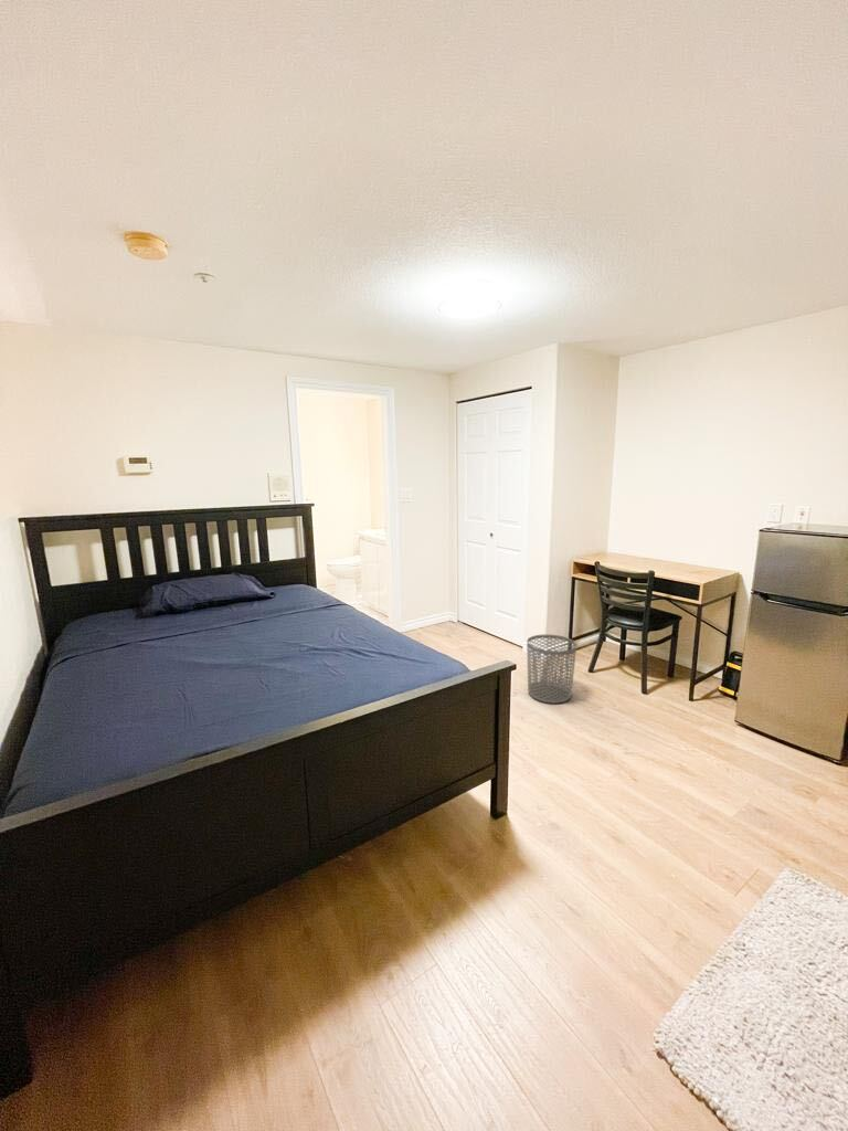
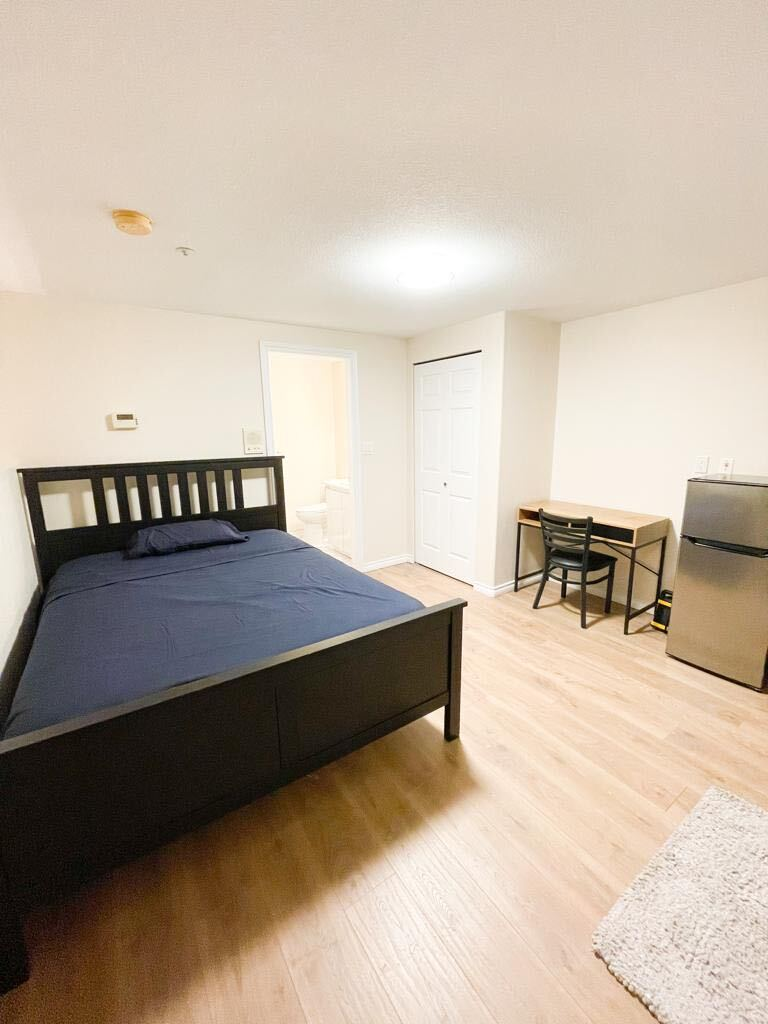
- waste bin [526,634,577,705]
